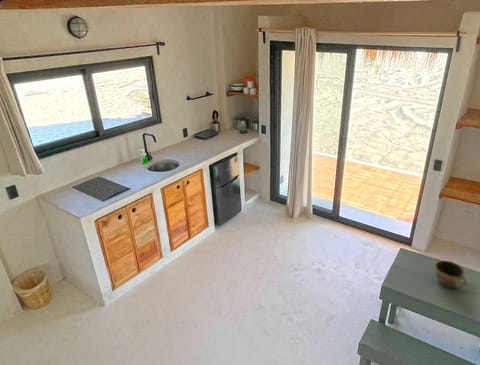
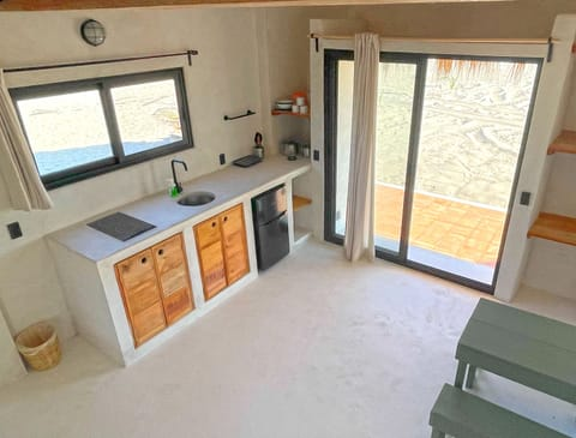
- bowl [432,259,468,289]
